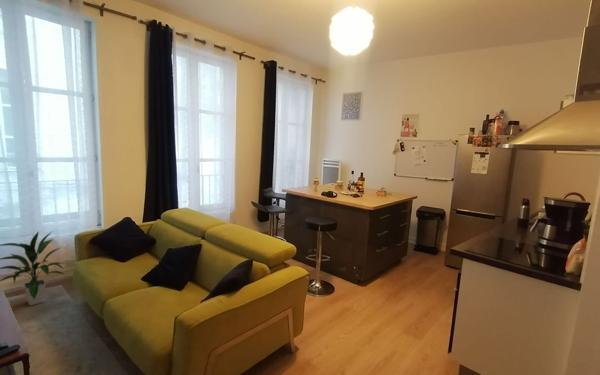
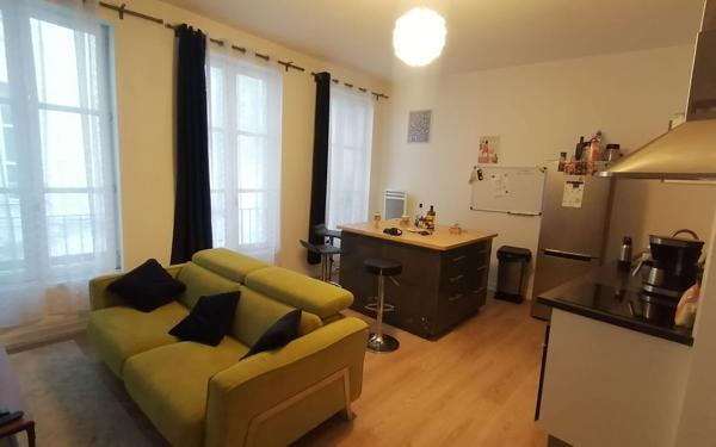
- indoor plant [0,230,67,306]
